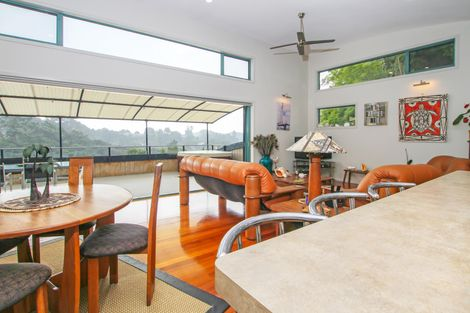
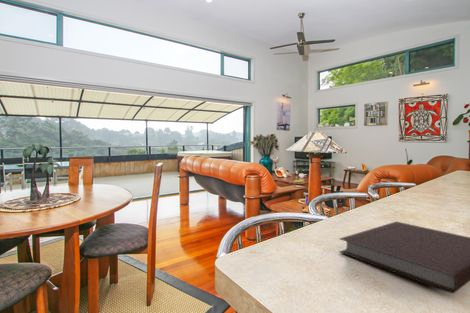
+ notebook [339,221,470,294]
